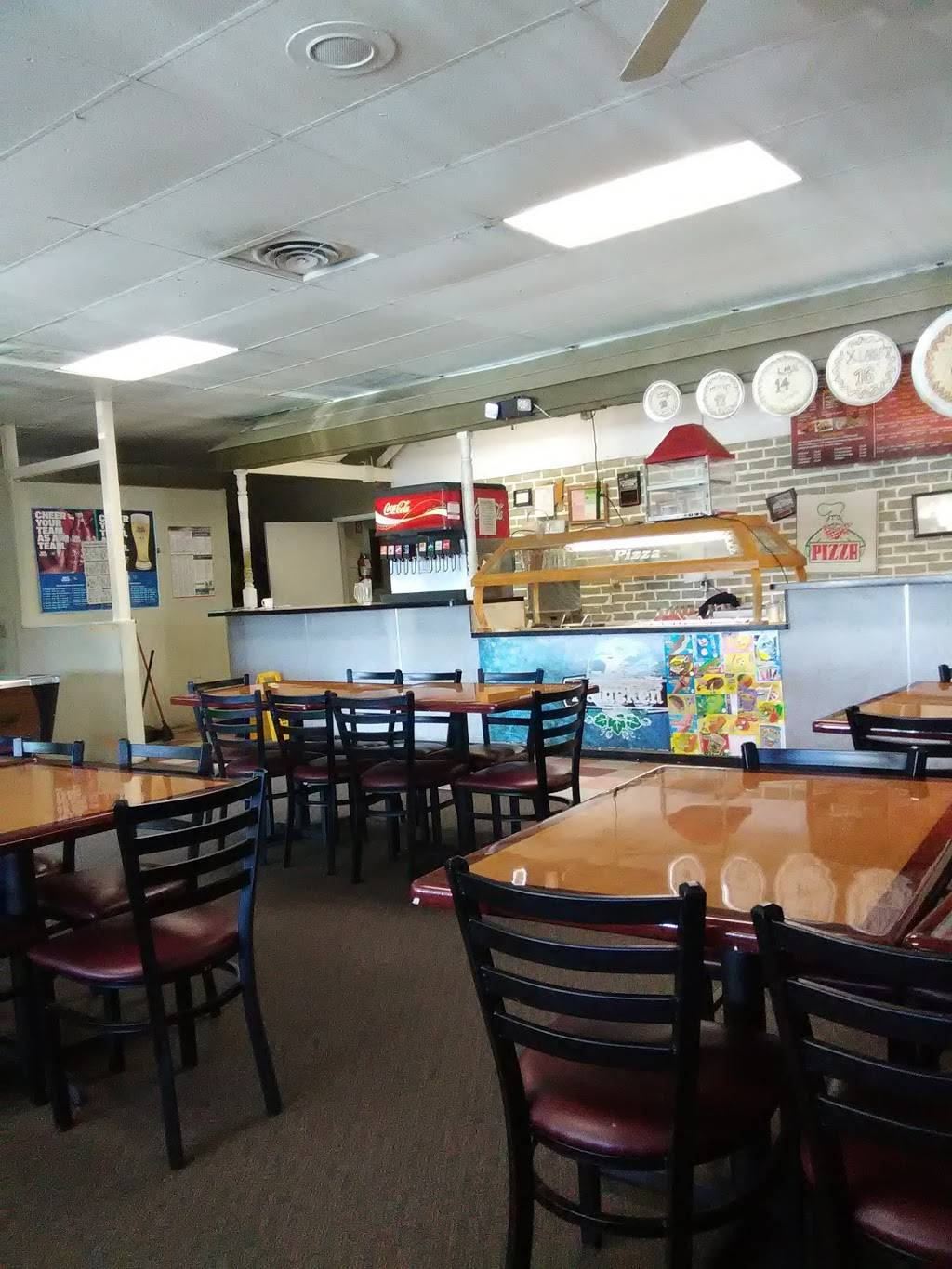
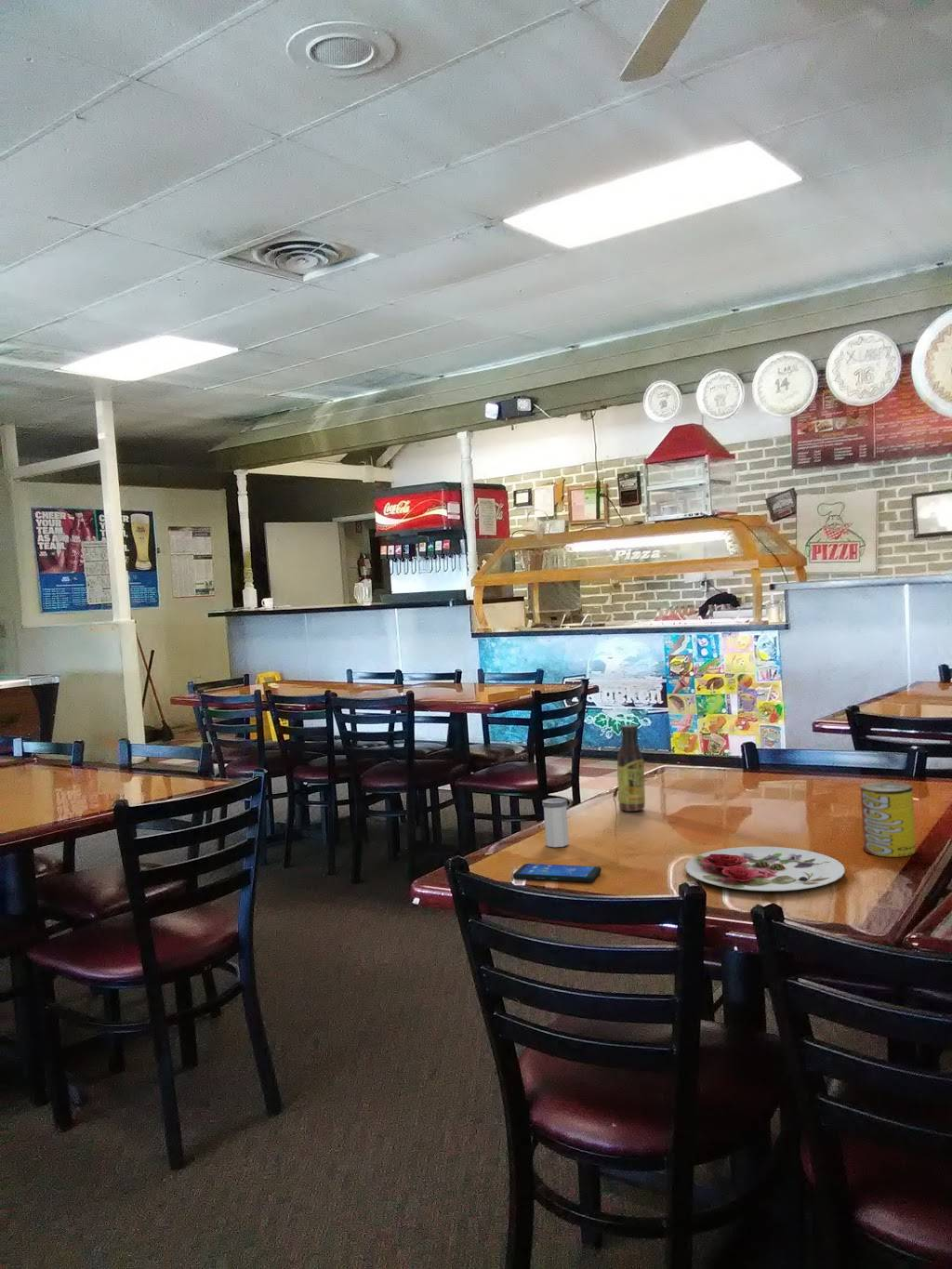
+ sauce bottle [616,724,646,813]
+ plate [684,846,846,892]
+ salt shaker [541,797,570,848]
+ smartphone [512,863,602,883]
+ beverage can [859,781,917,857]
